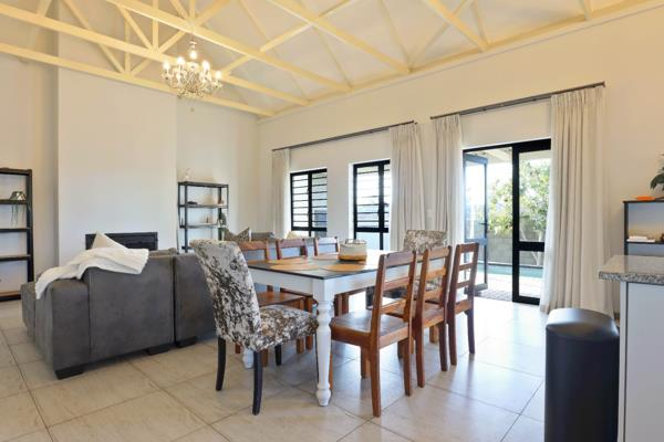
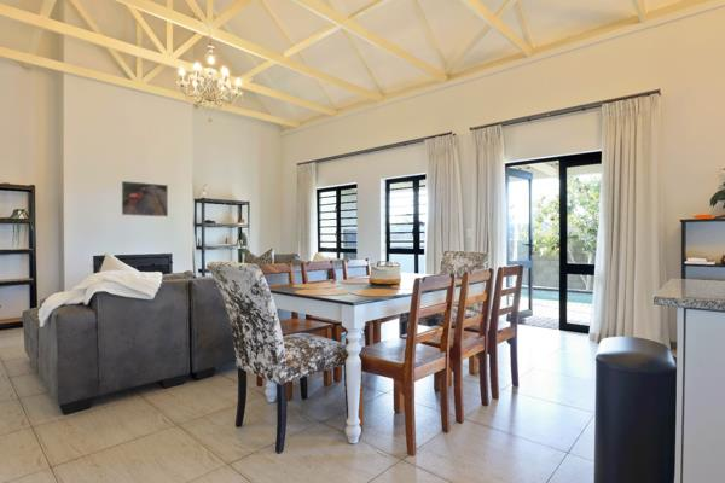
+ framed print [120,180,169,217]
